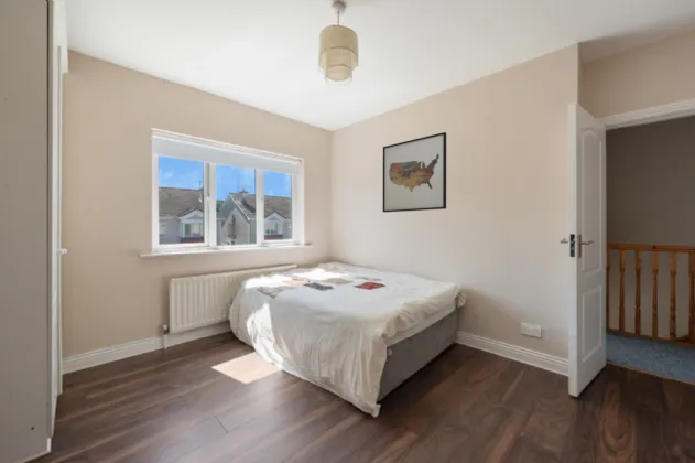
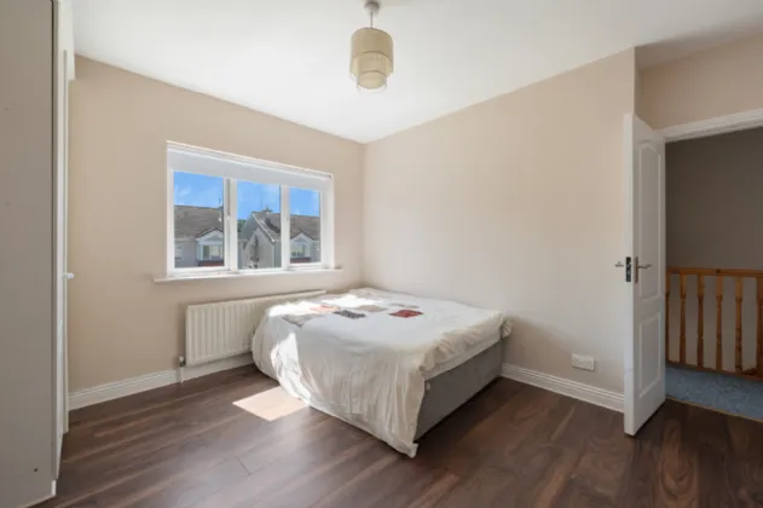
- wall art [382,131,447,214]
